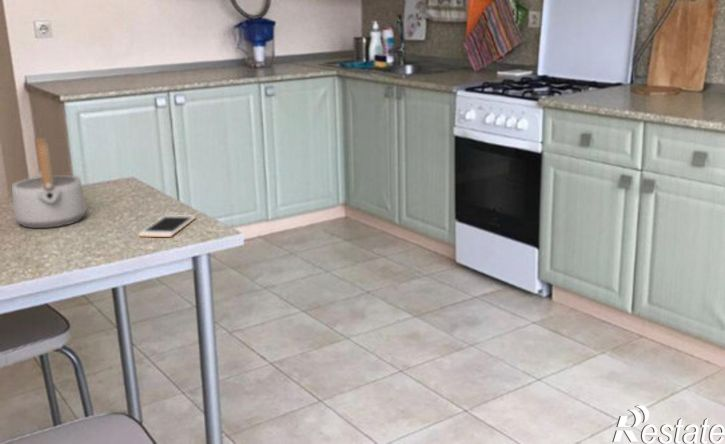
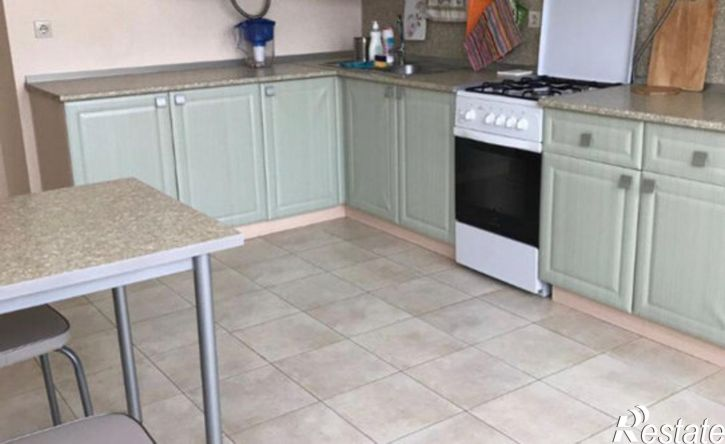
- cell phone [138,214,197,238]
- teapot [11,136,87,229]
